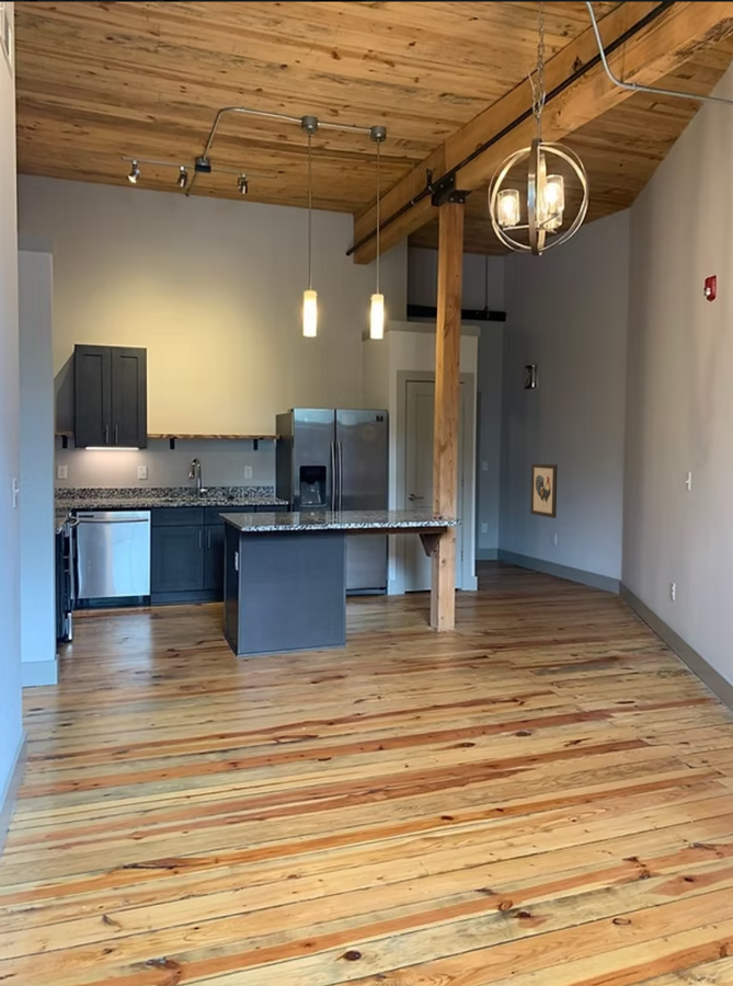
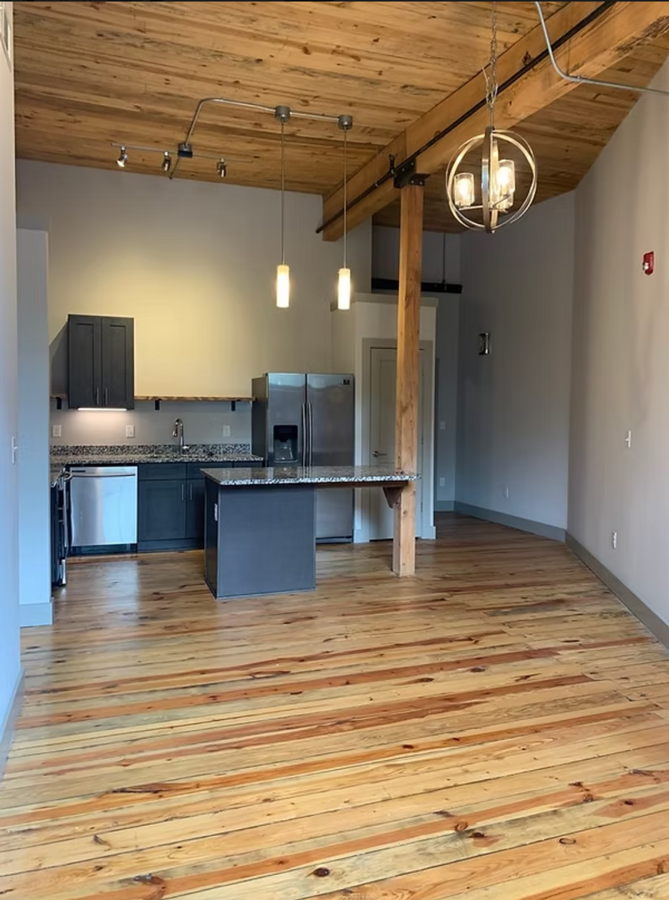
- wall art [529,462,559,519]
